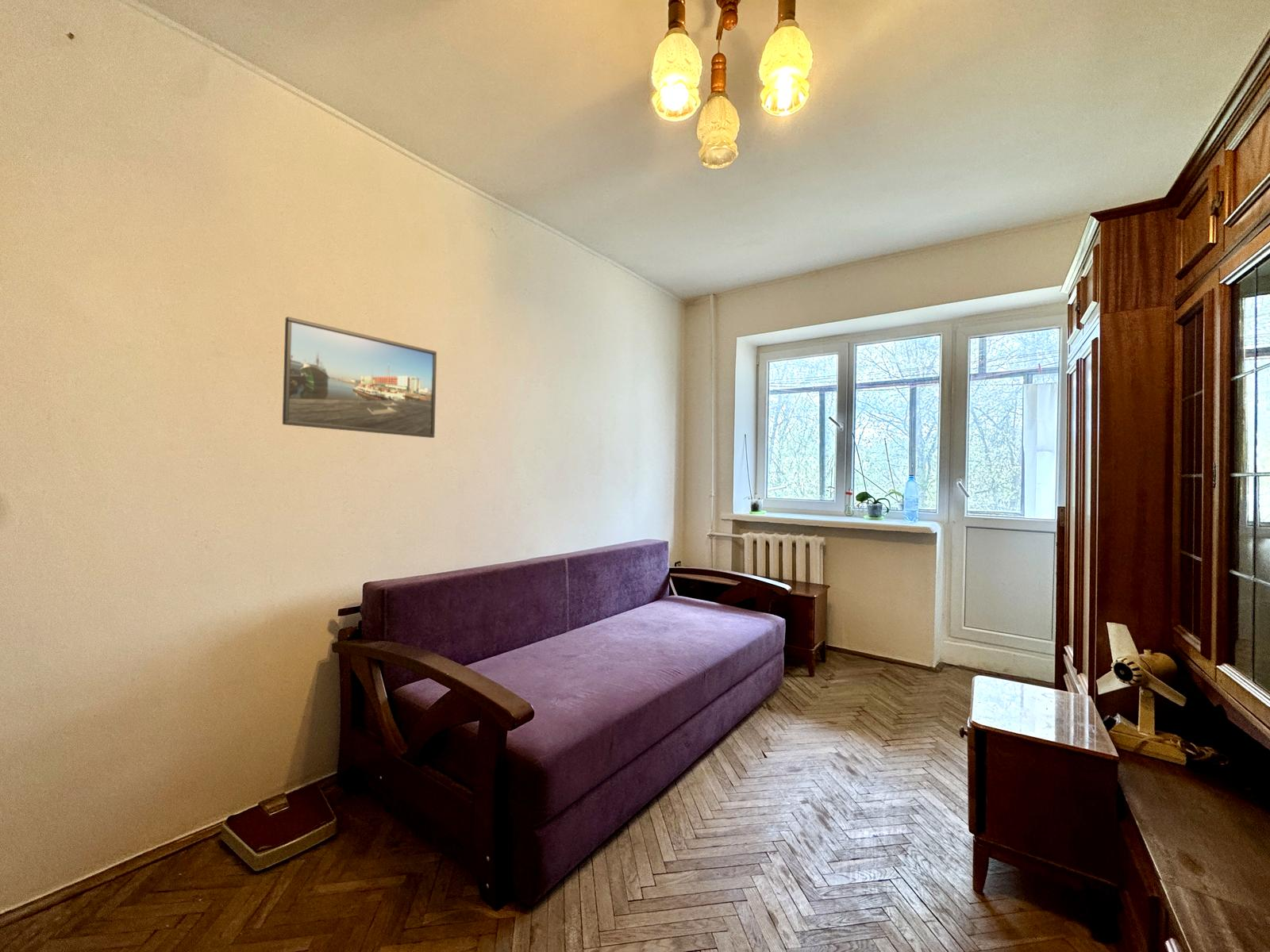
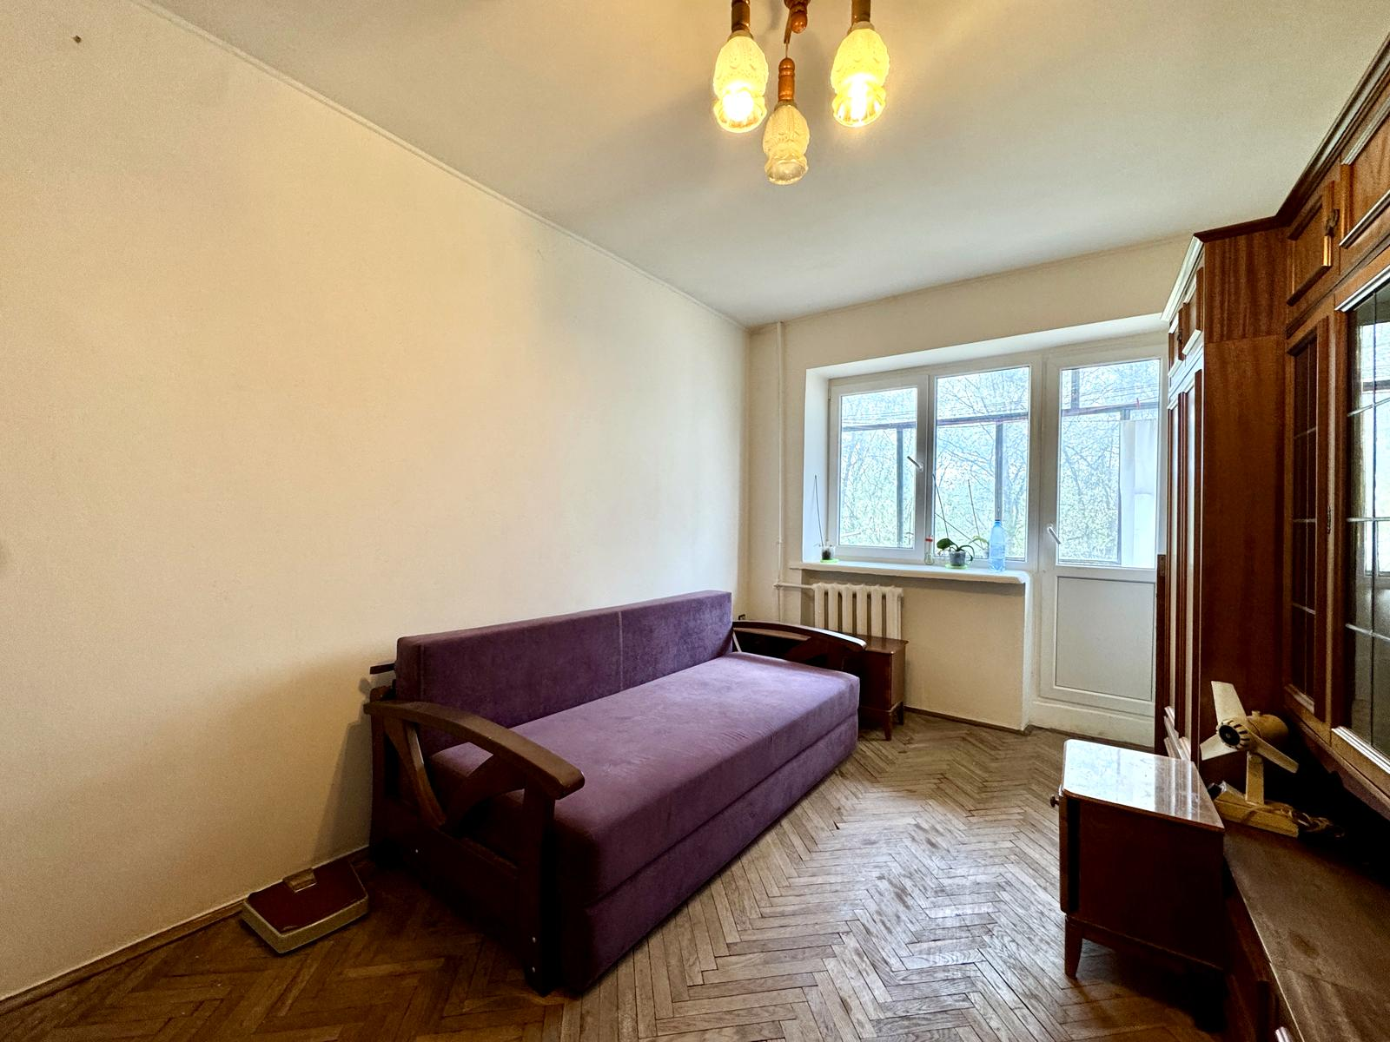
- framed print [282,316,437,439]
